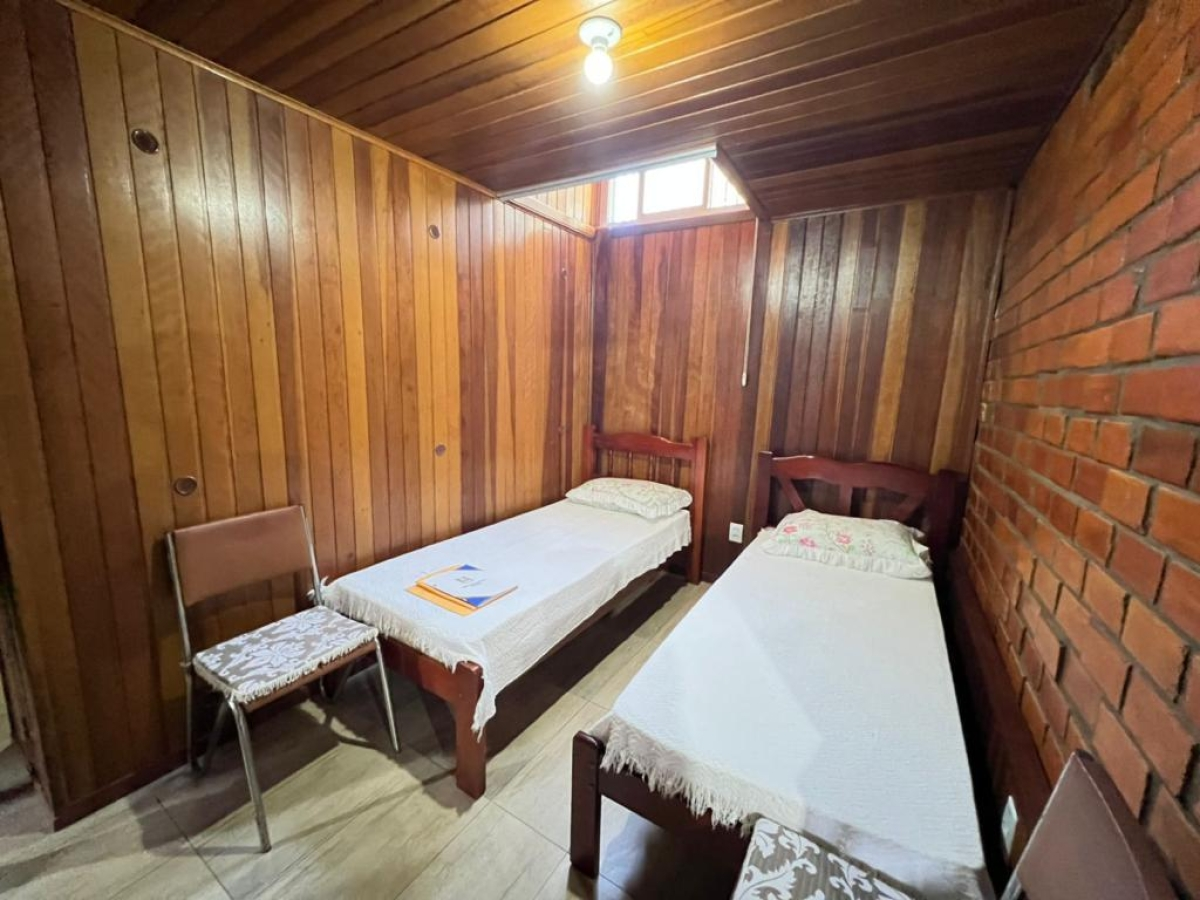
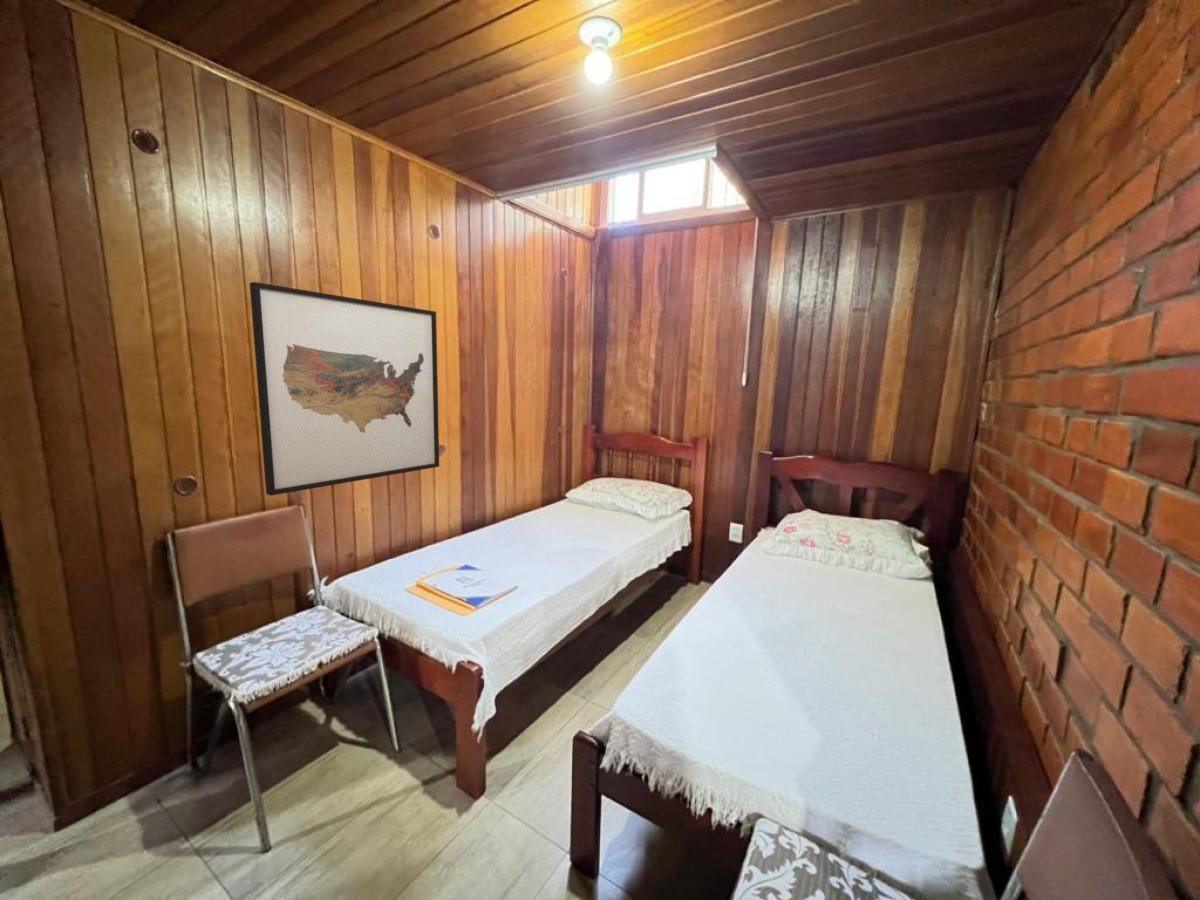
+ wall art [249,281,440,497]
